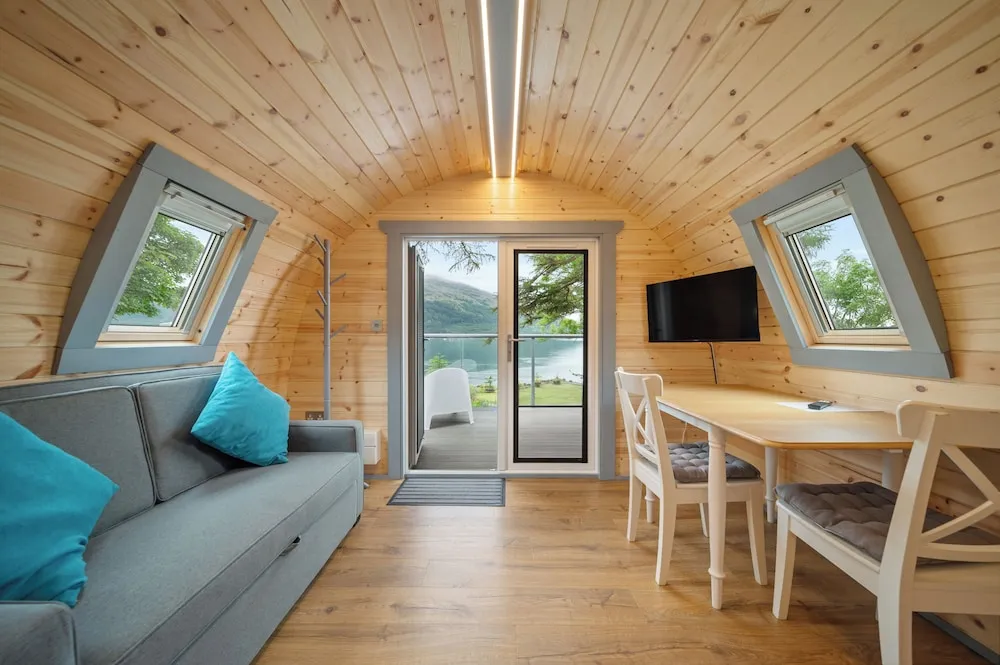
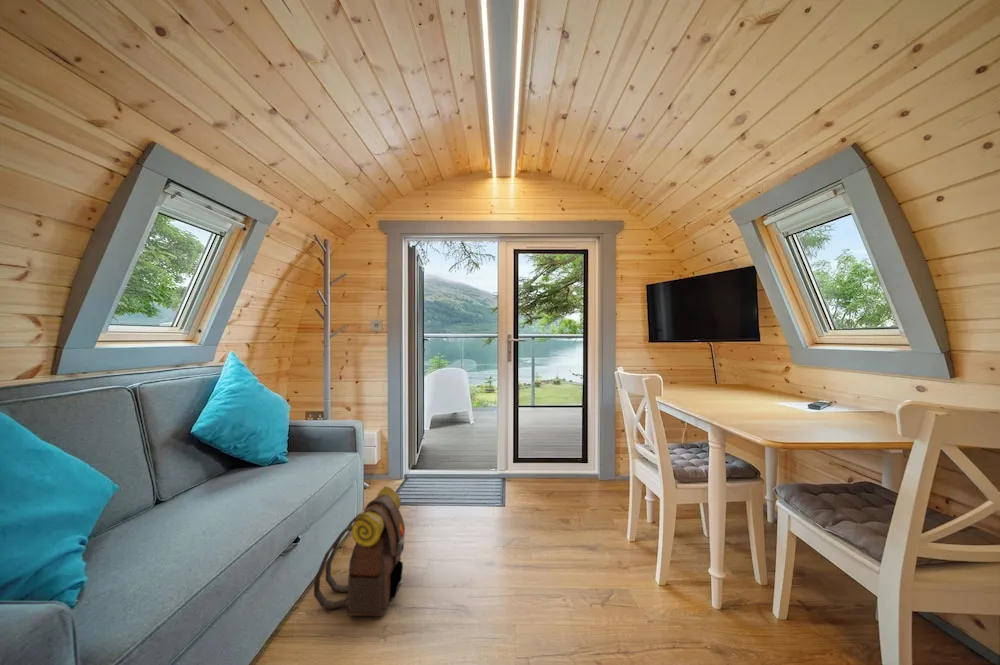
+ backpack [313,485,406,617]
